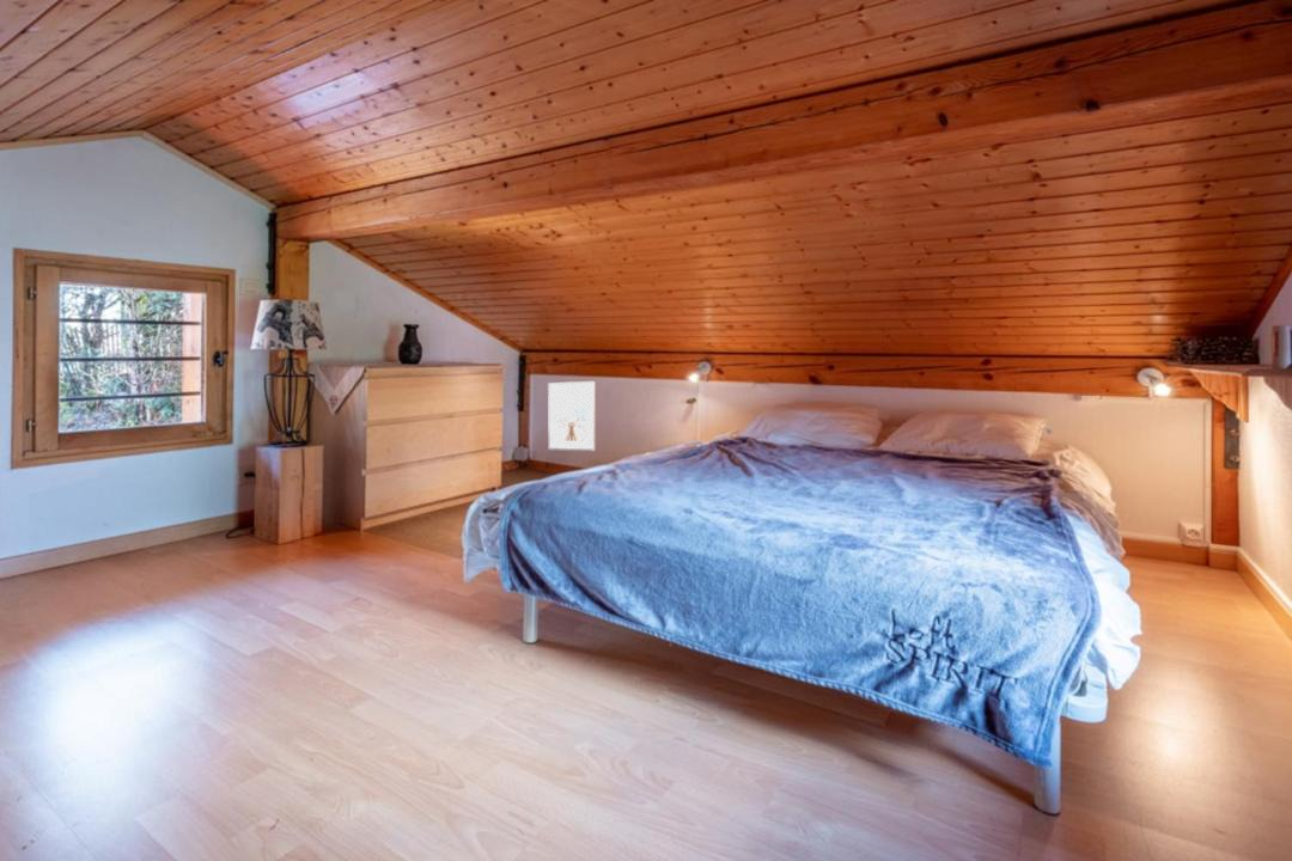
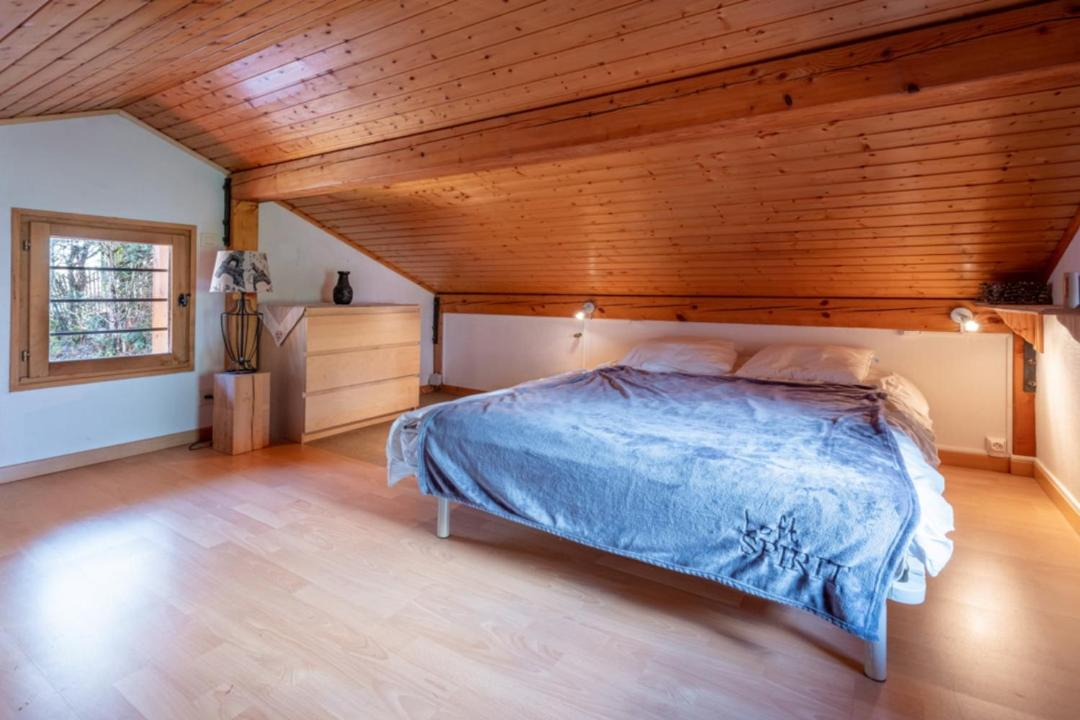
- picture frame [547,380,597,452]
